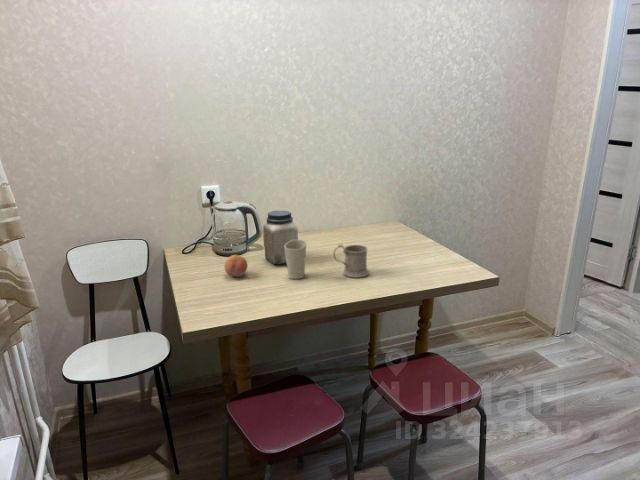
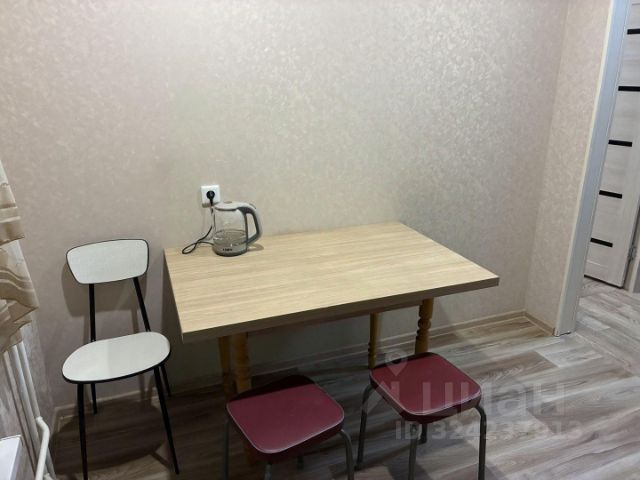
- mug [332,243,370,279]
- fruit [223,254,249,277]
- jar [262,210,299,265]
- cup [284,239,307,280]
